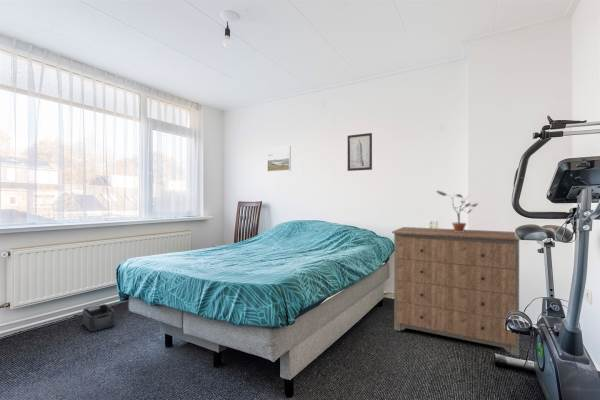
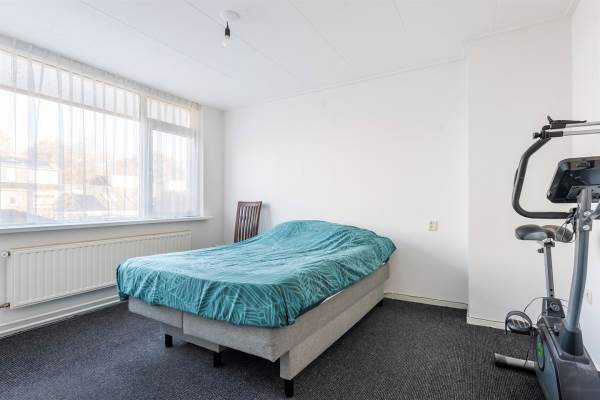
- wall art [347,132,373,172]
- potted plant [435,190,479,232]
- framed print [266,145,292,173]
- dresser [391,226,520,357]
- storage bin [82,303,115,332]
